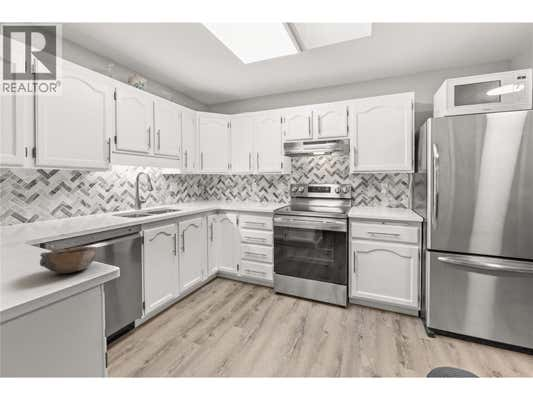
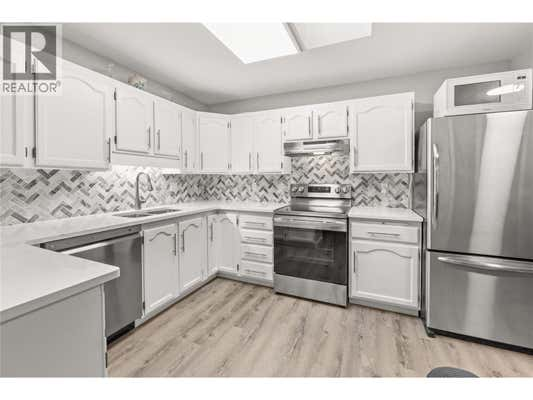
- bowl [39,245,98,275]
